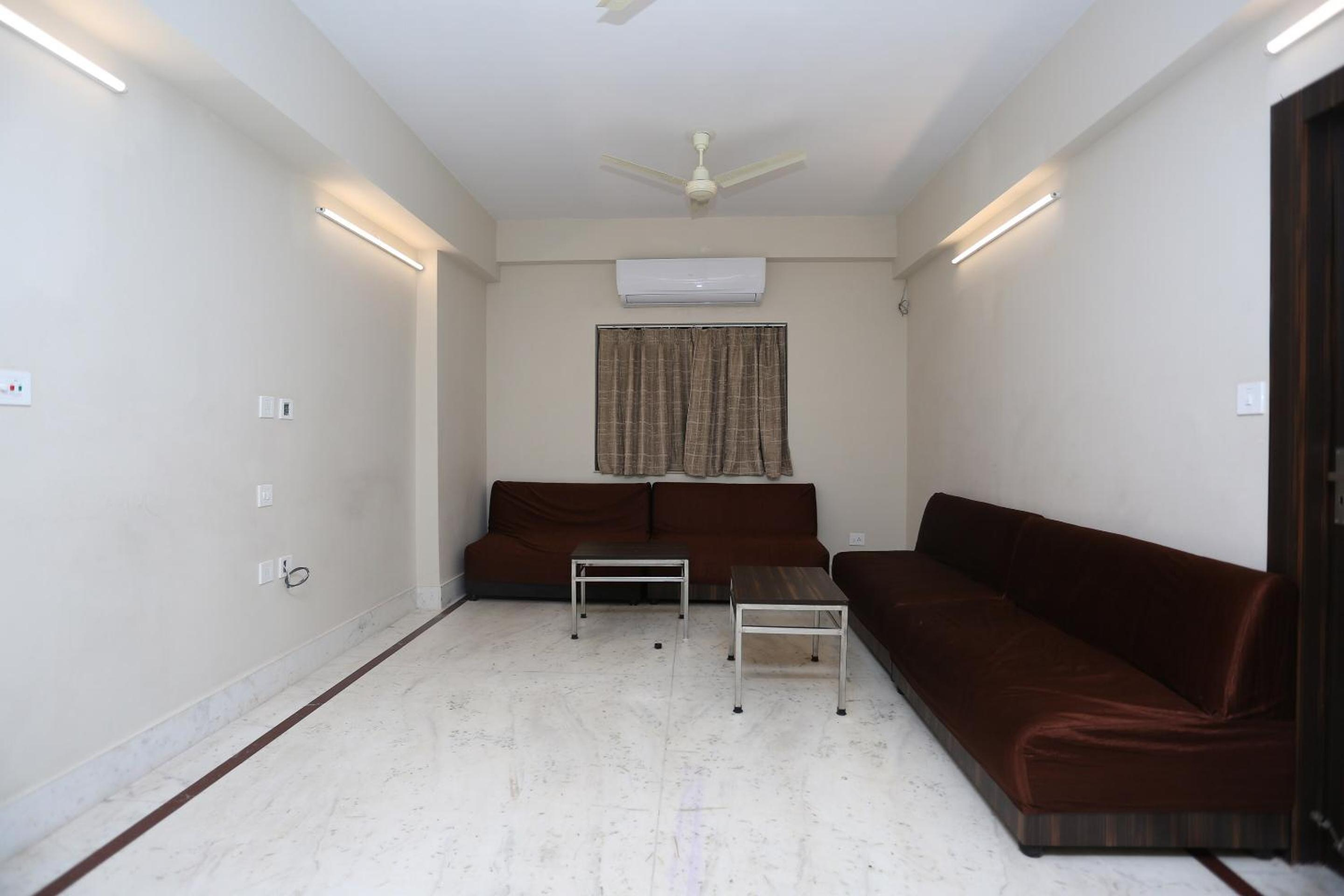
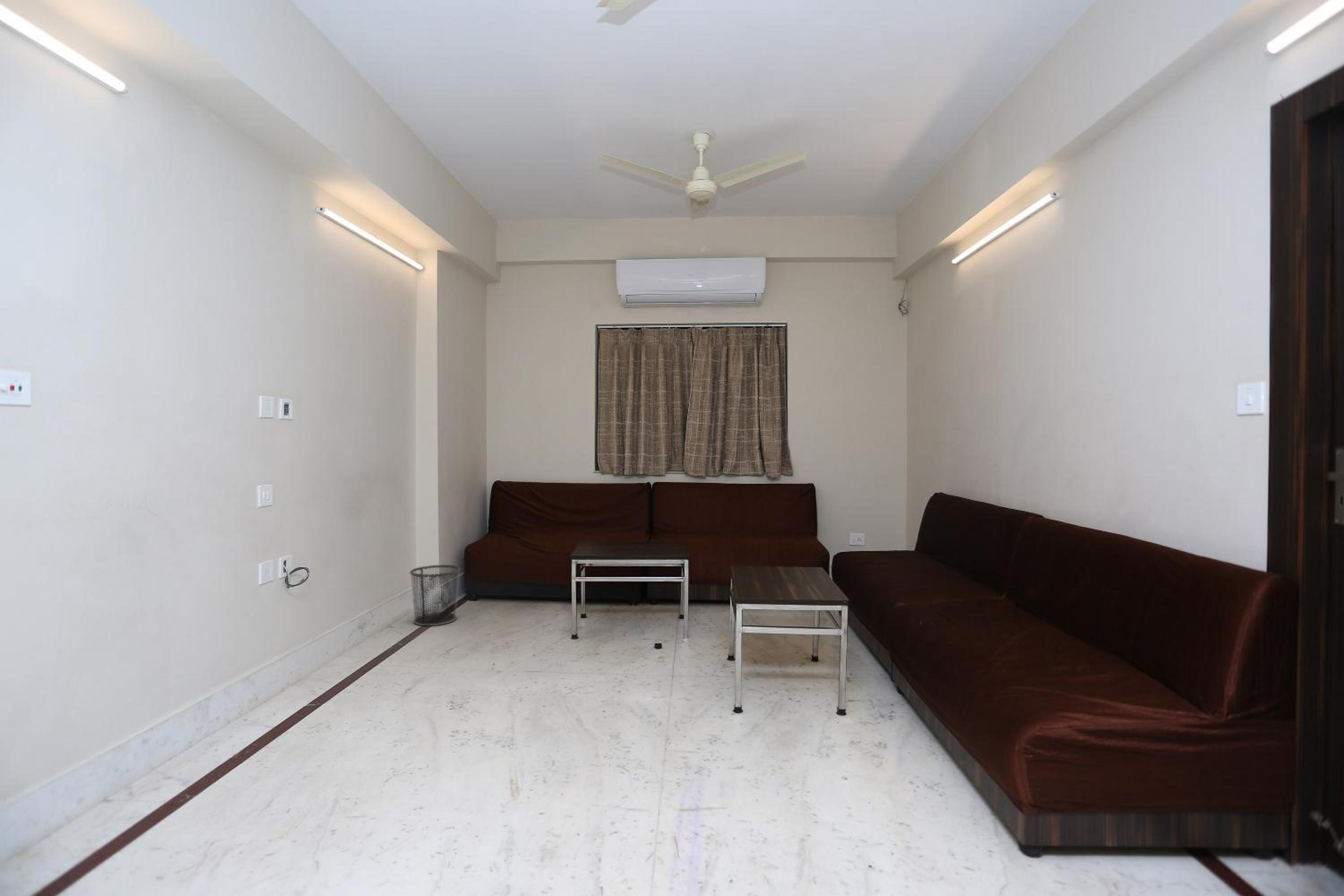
+ waste bin [409,564,461,626]
